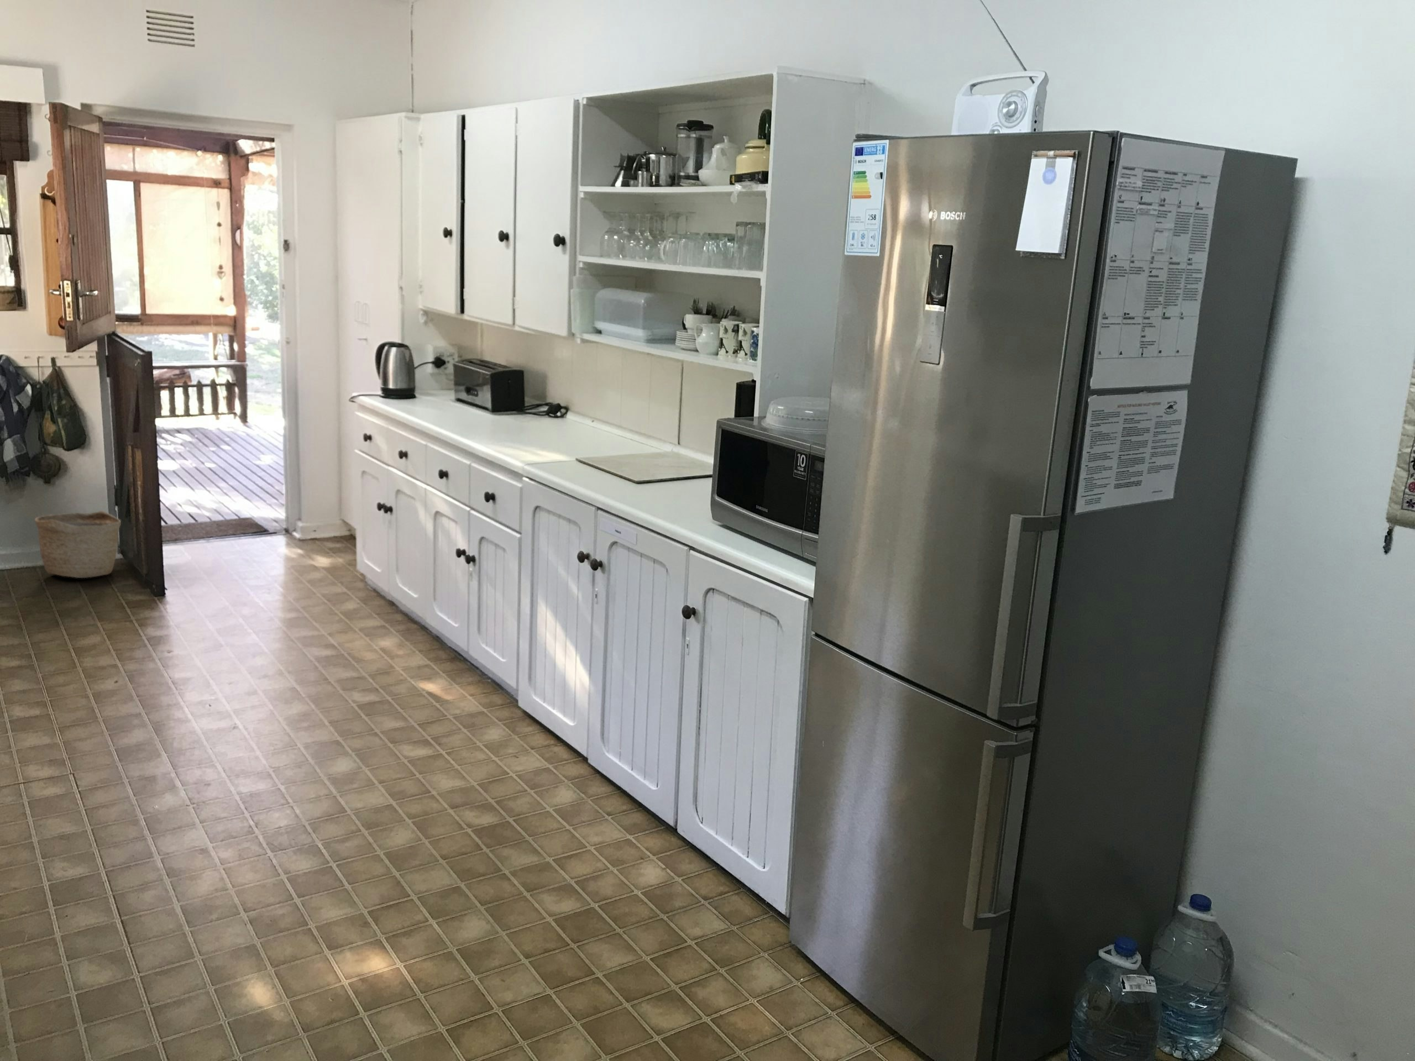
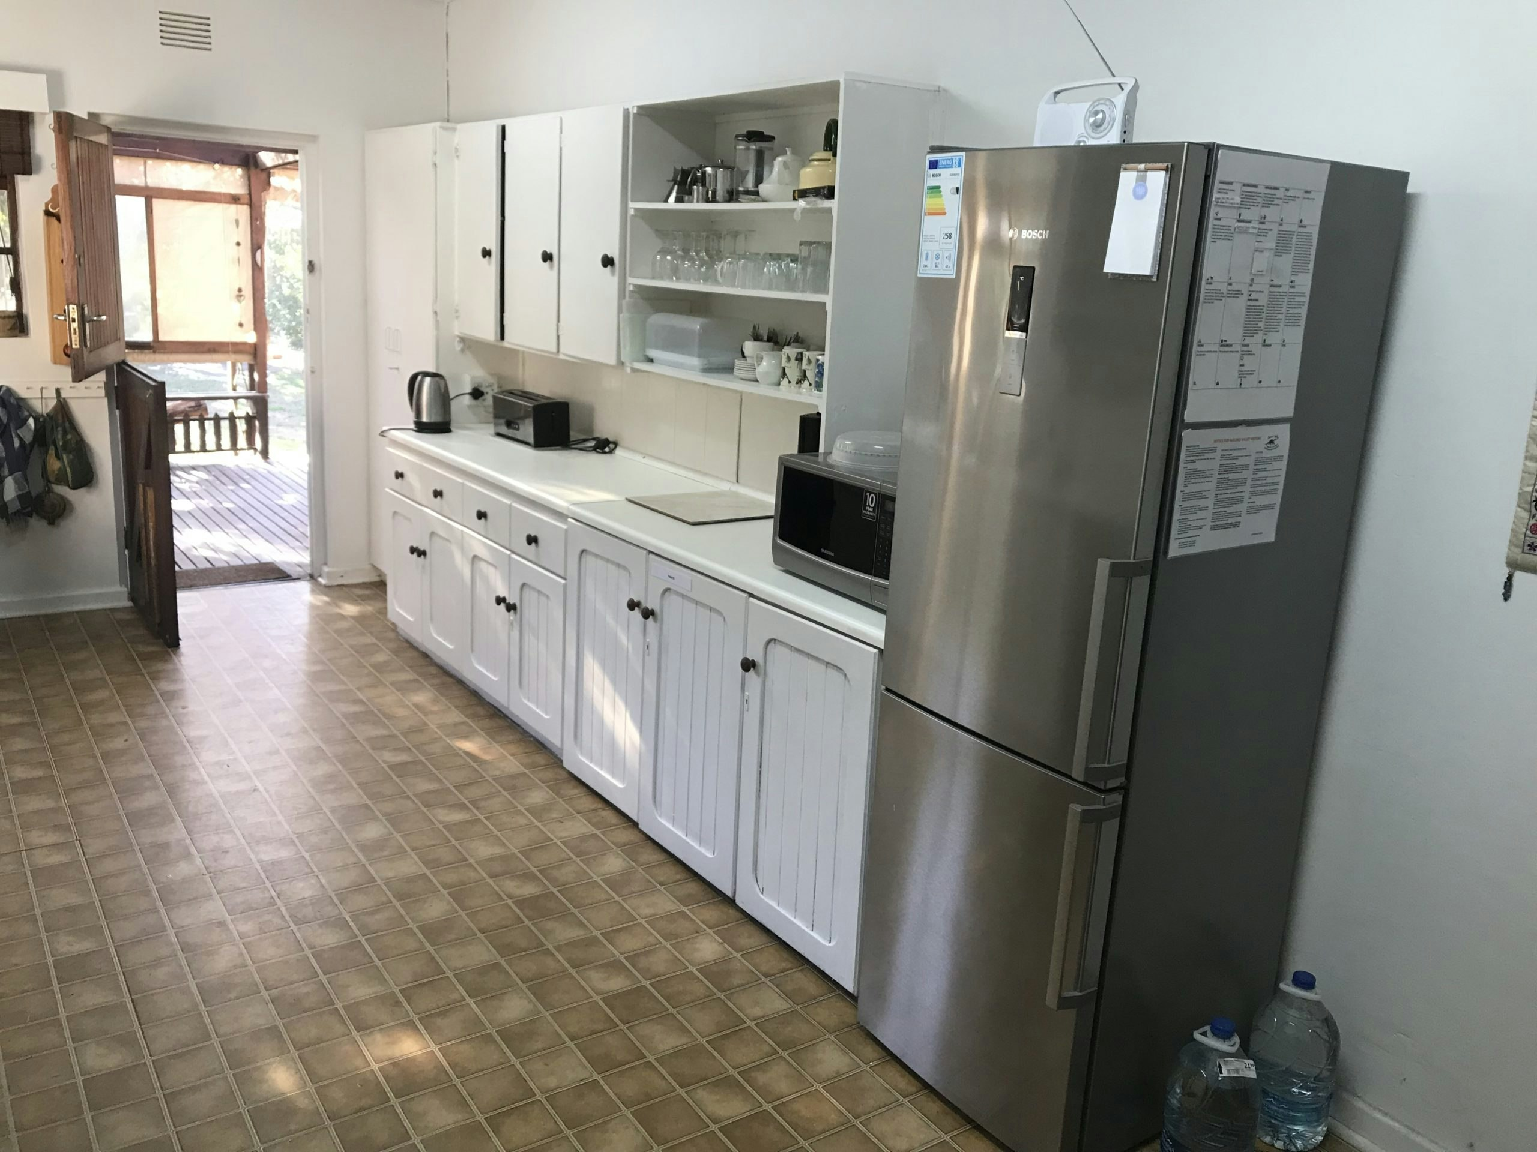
- basket [35,510,121,578]
